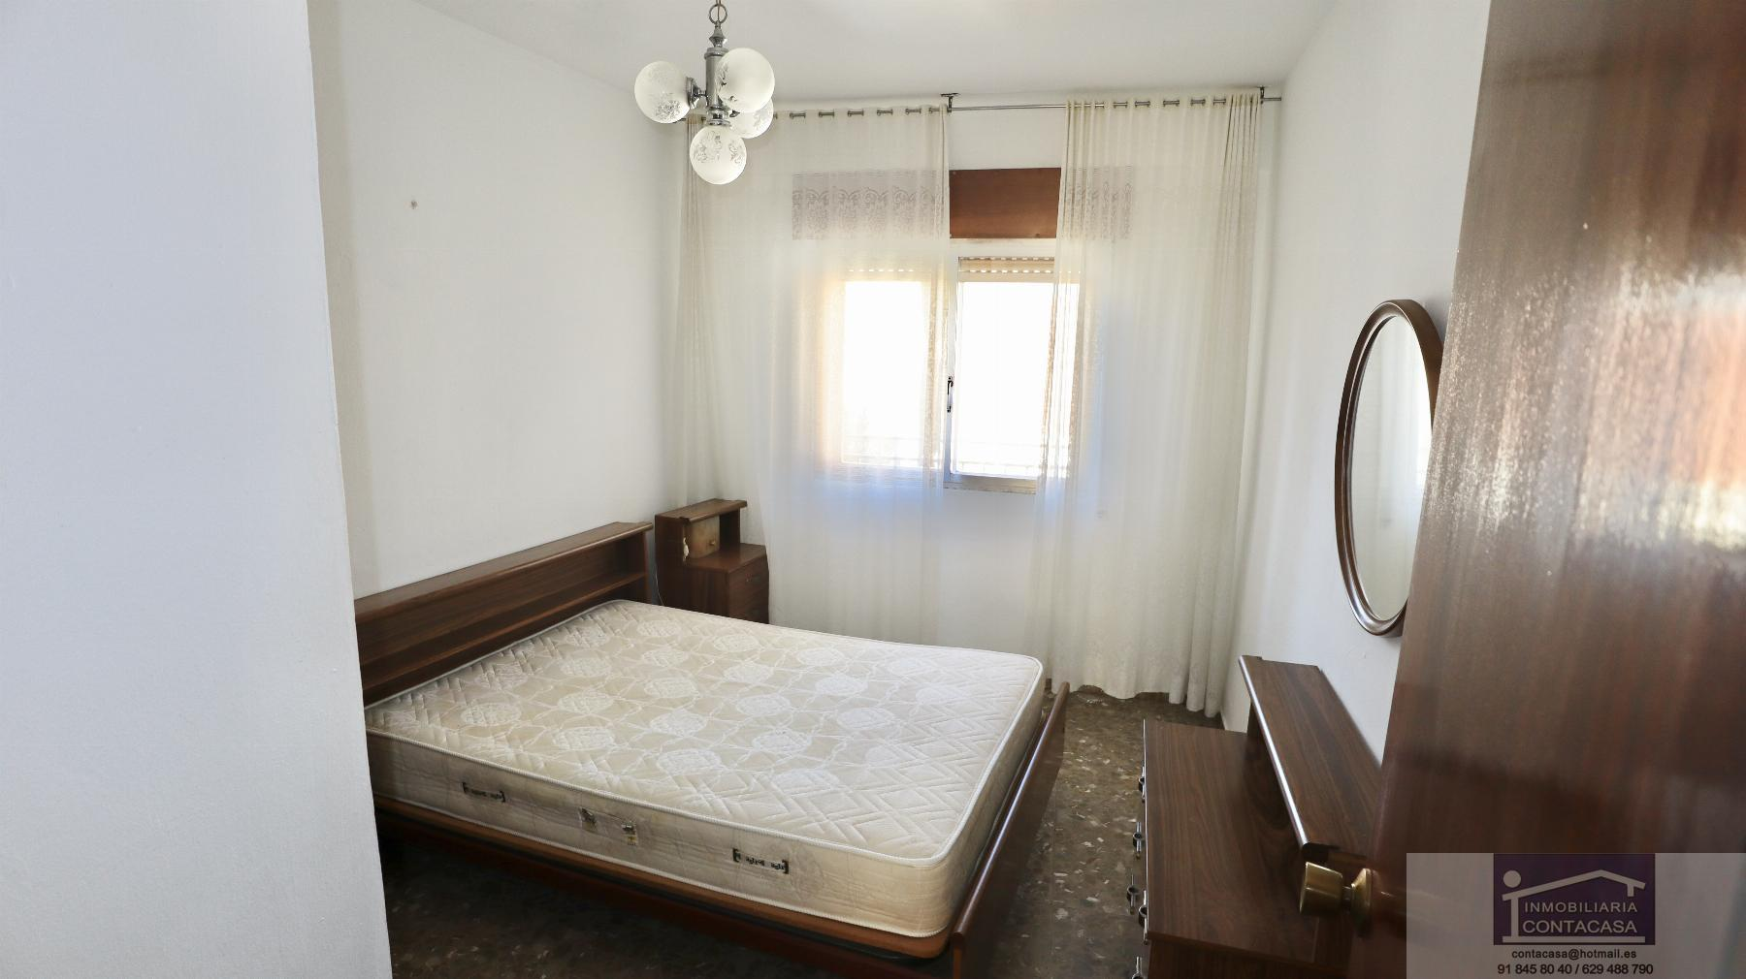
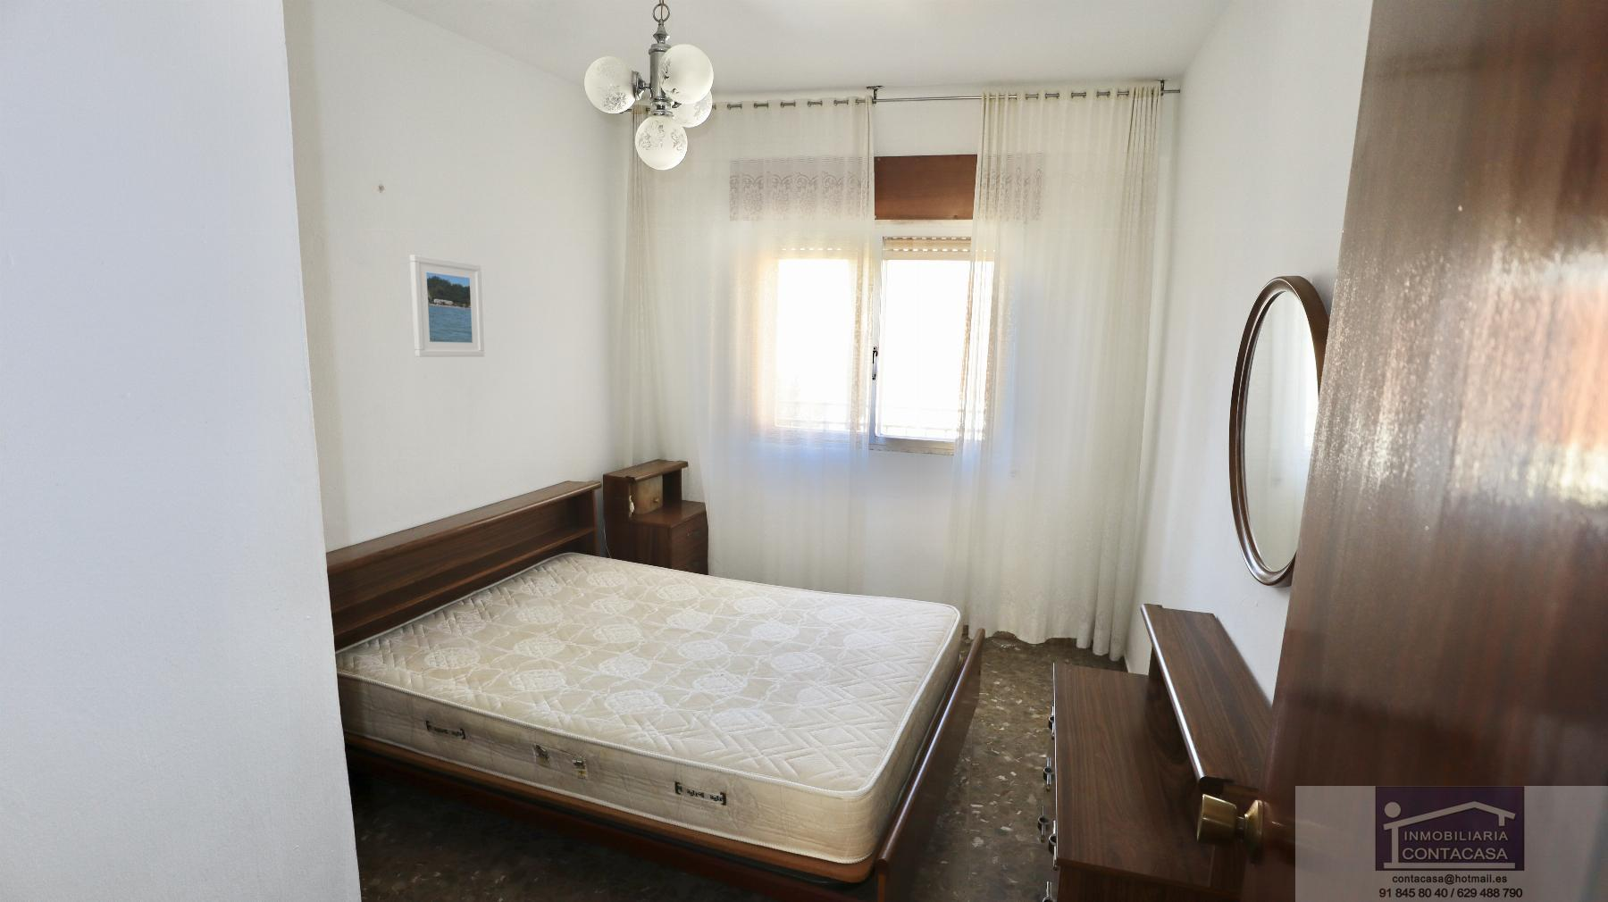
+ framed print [409,255,485,358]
